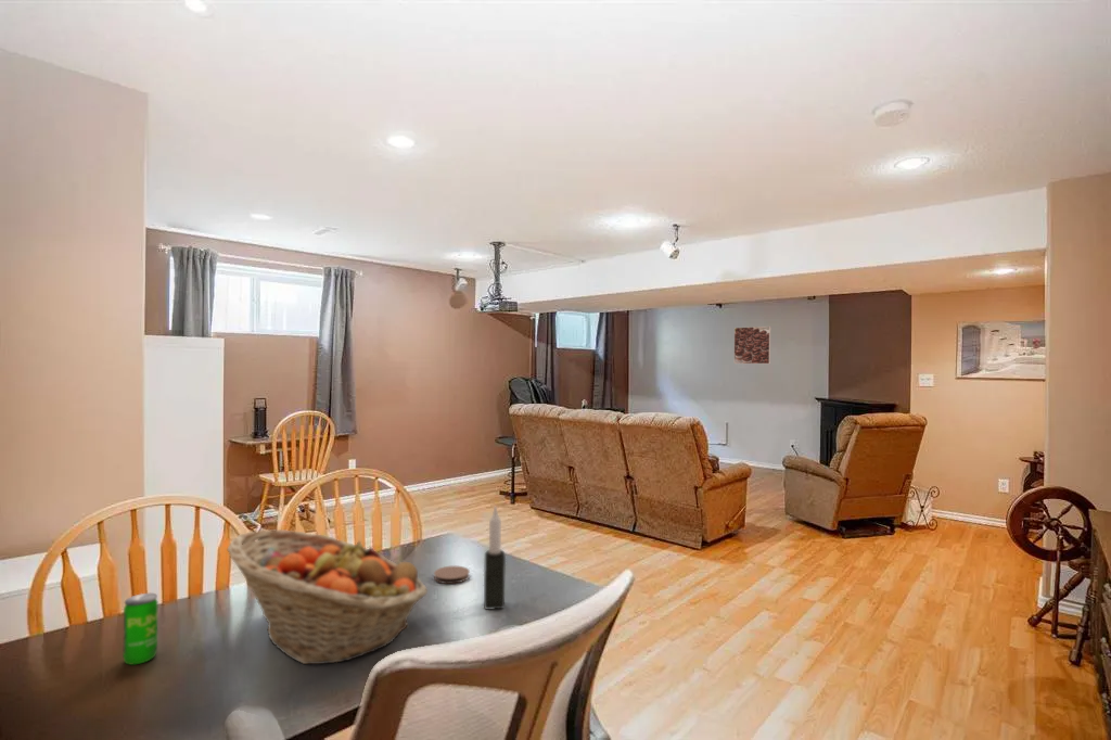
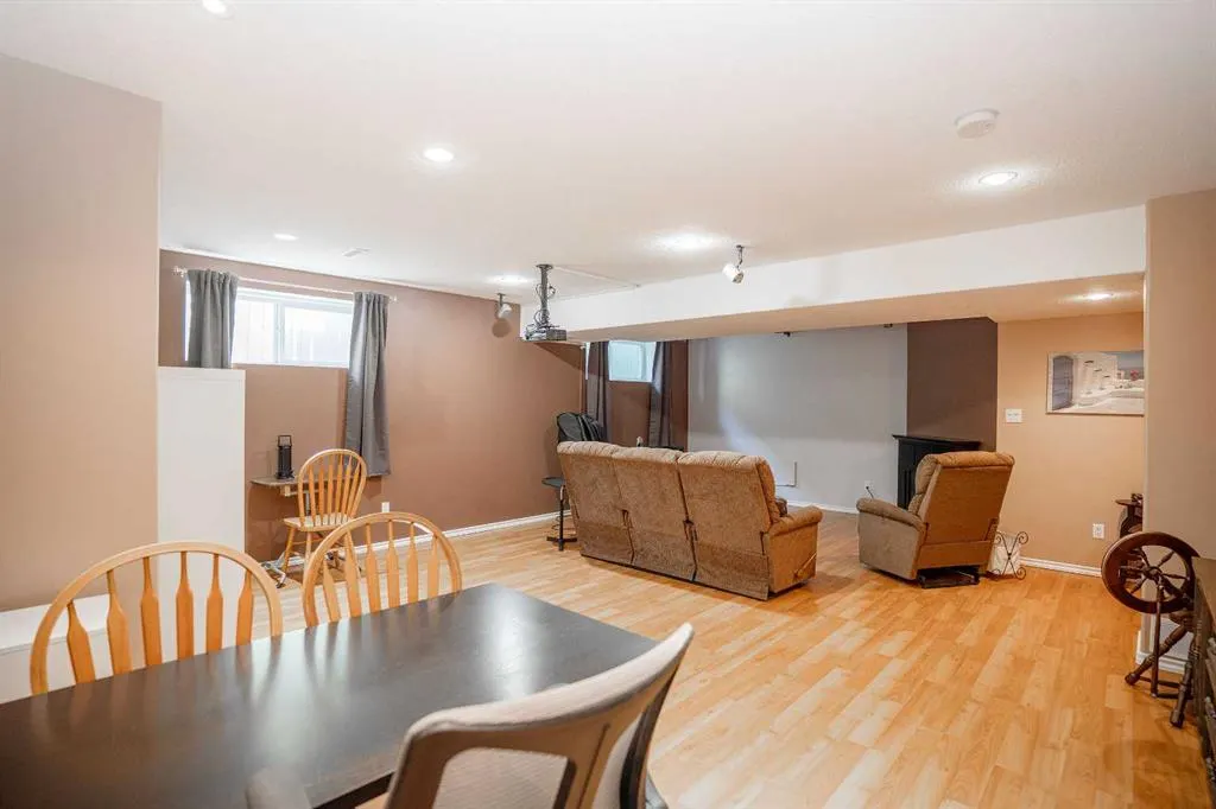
- coaster [433,564,471,585]
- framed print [732,326,771,365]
- beverage can [123,592,159,666]
- fruit basket [226,528,429,665]
- candle [483,506,507,611]
